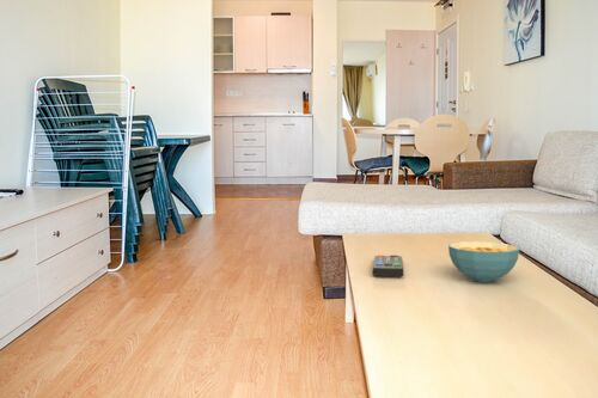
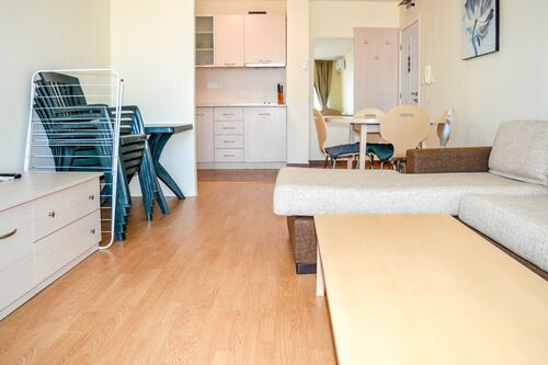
- cereal bowl [447,240,520,283]
- remote control [372,253,404,277]
